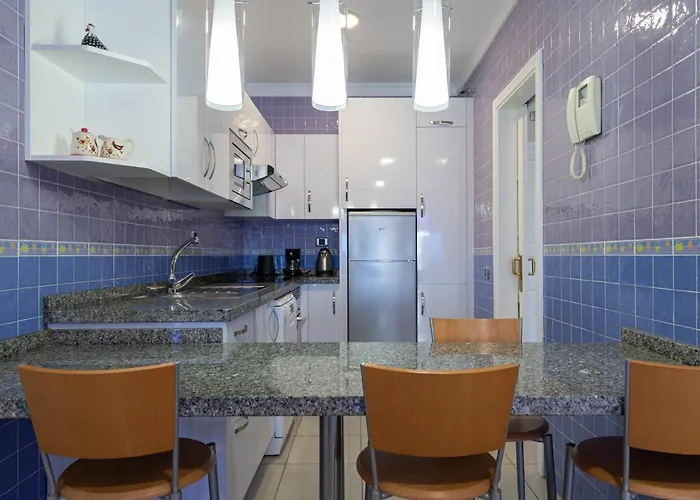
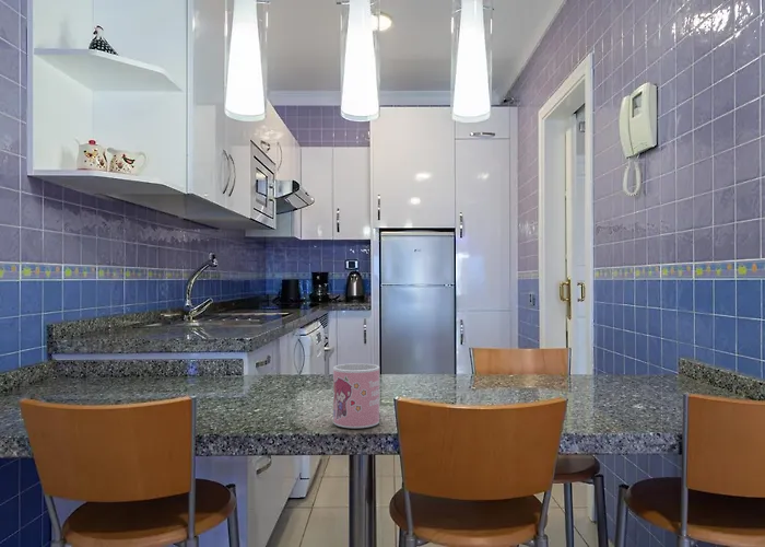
+ mug [332,362,380,429]
